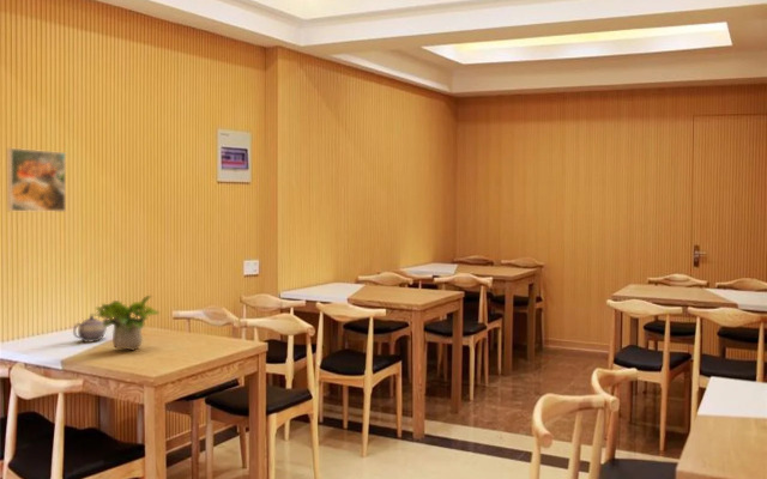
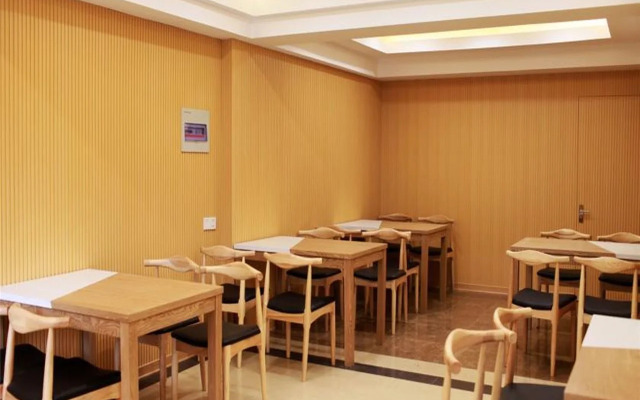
- potted plant [90,295,162,352]
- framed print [6,147,67,213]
- teapot [72,315,109,342]
